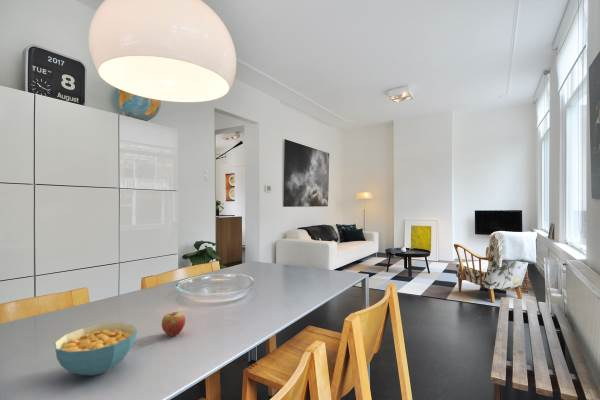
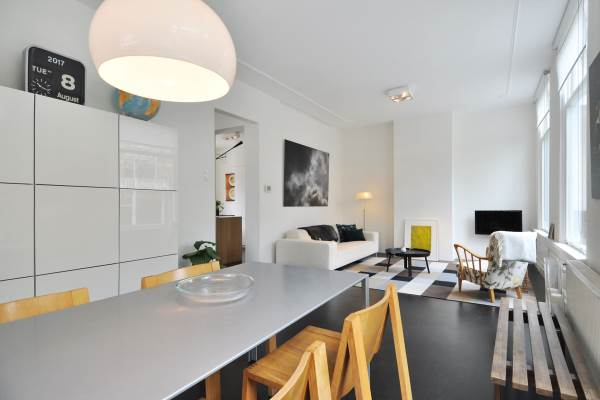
- cereal bowl [53,322,138,377]
- fruit [161,311,186,336]
